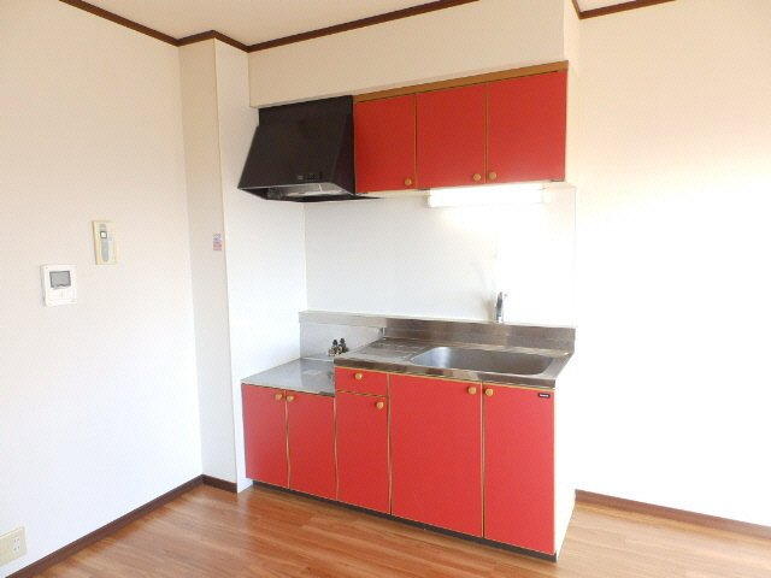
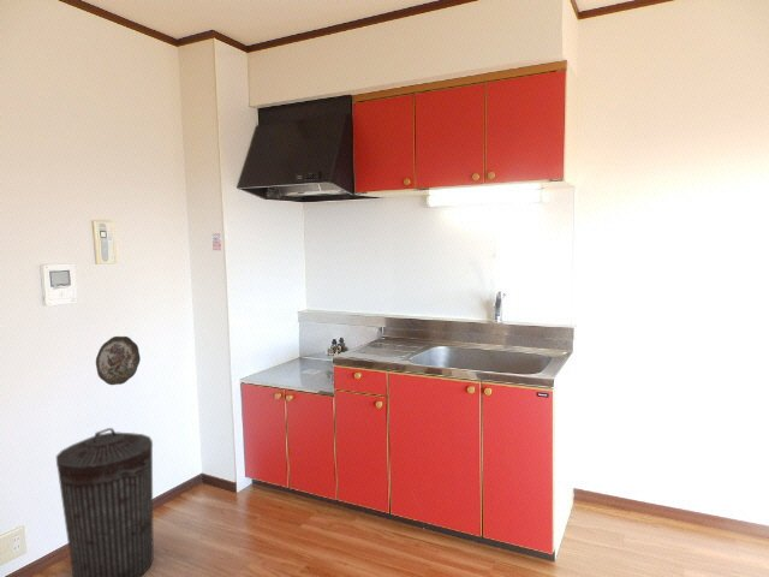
+ trash can [55,427,155,577]
+ decorative plate [95,335,142,386]
